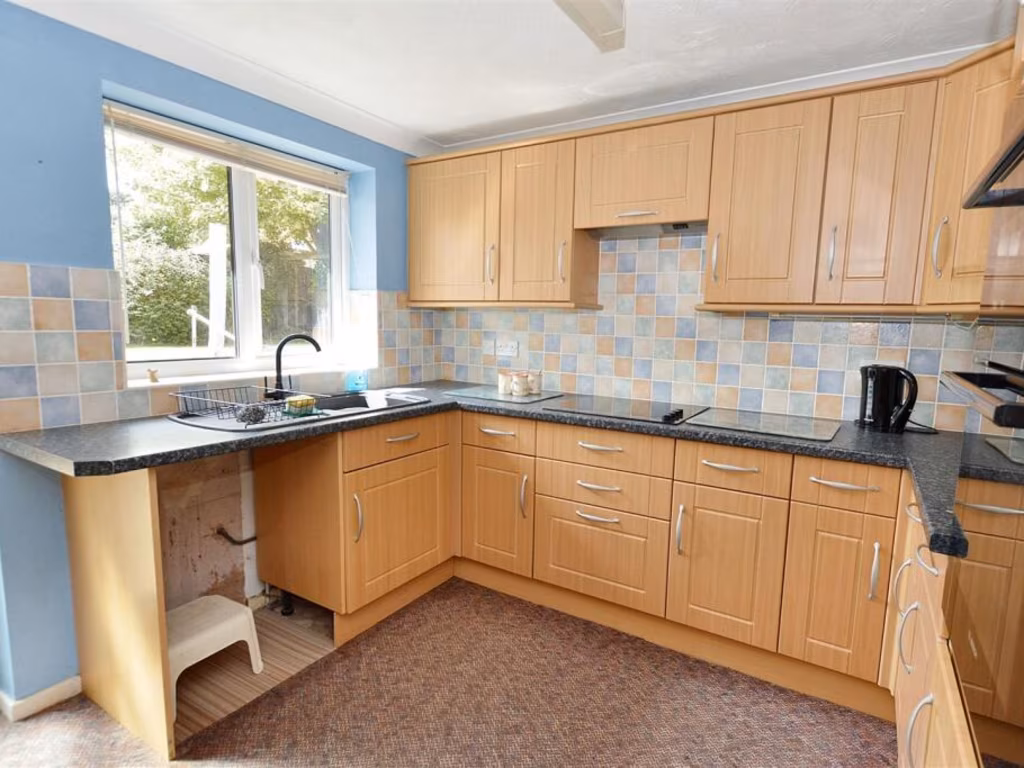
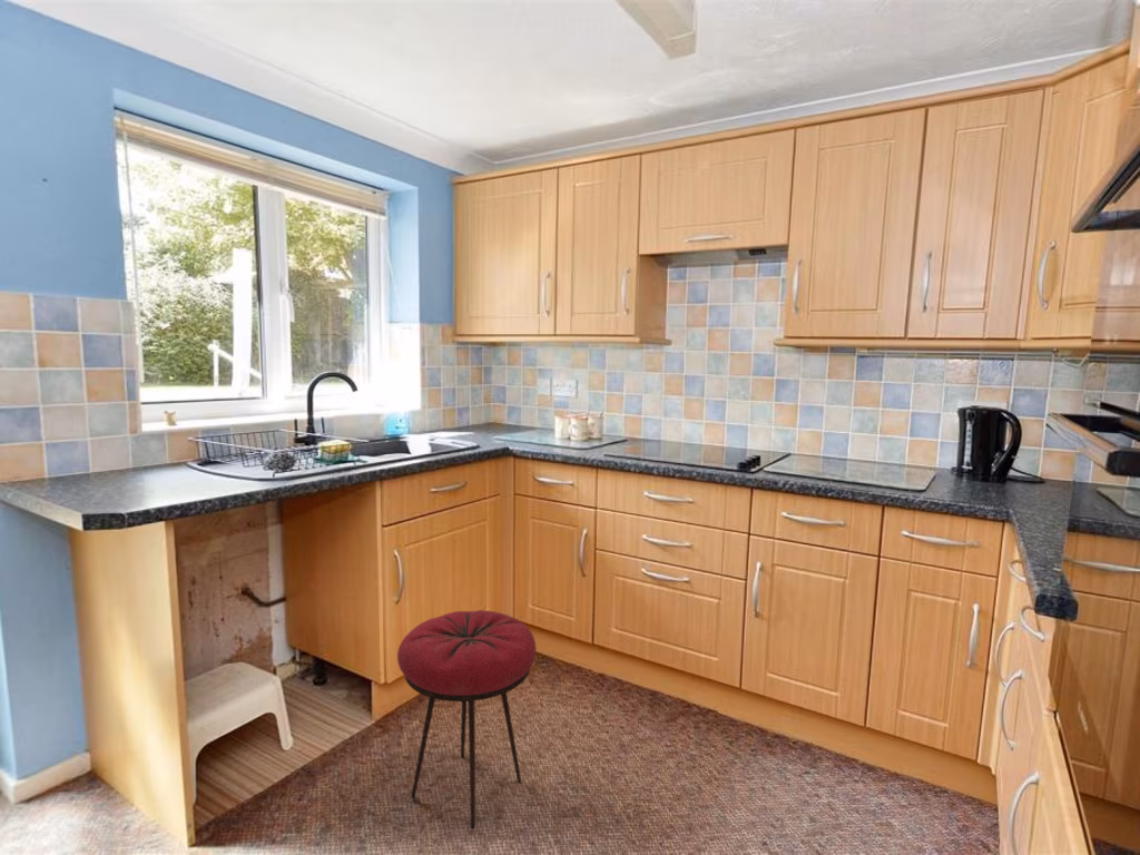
+ stool [396,609,537,831]
